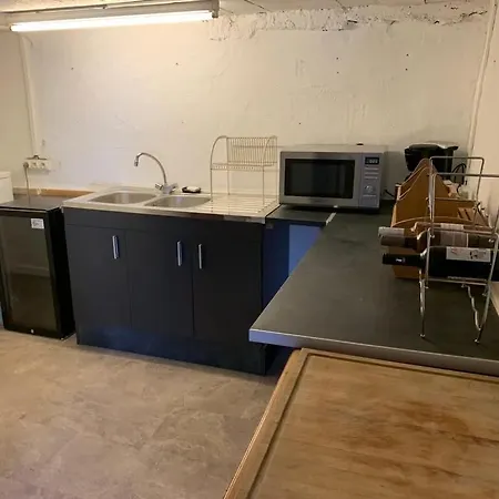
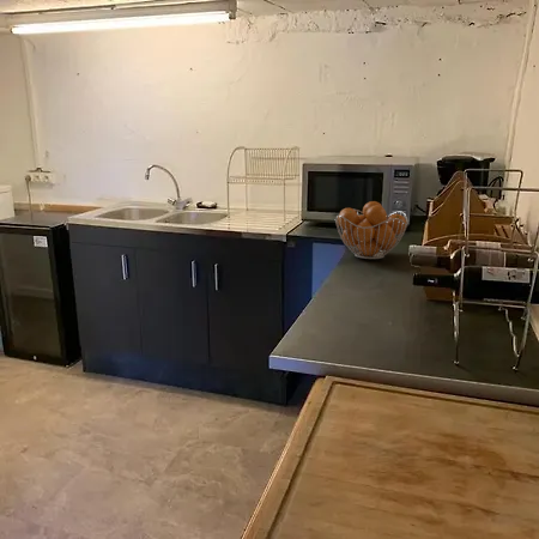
+ fruit basket [334,200,410,260]
